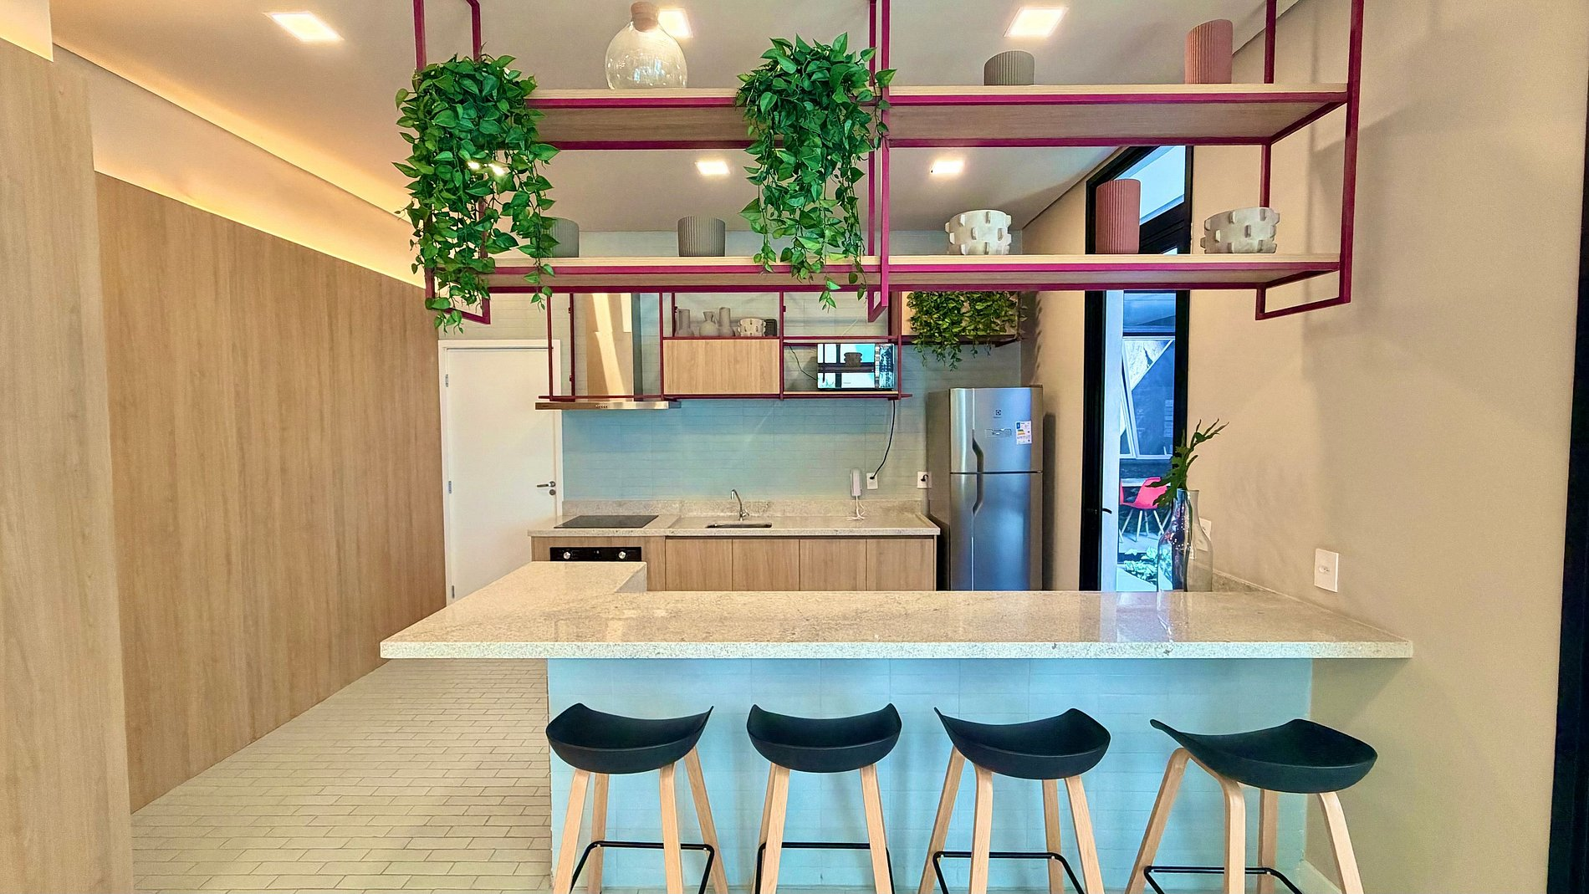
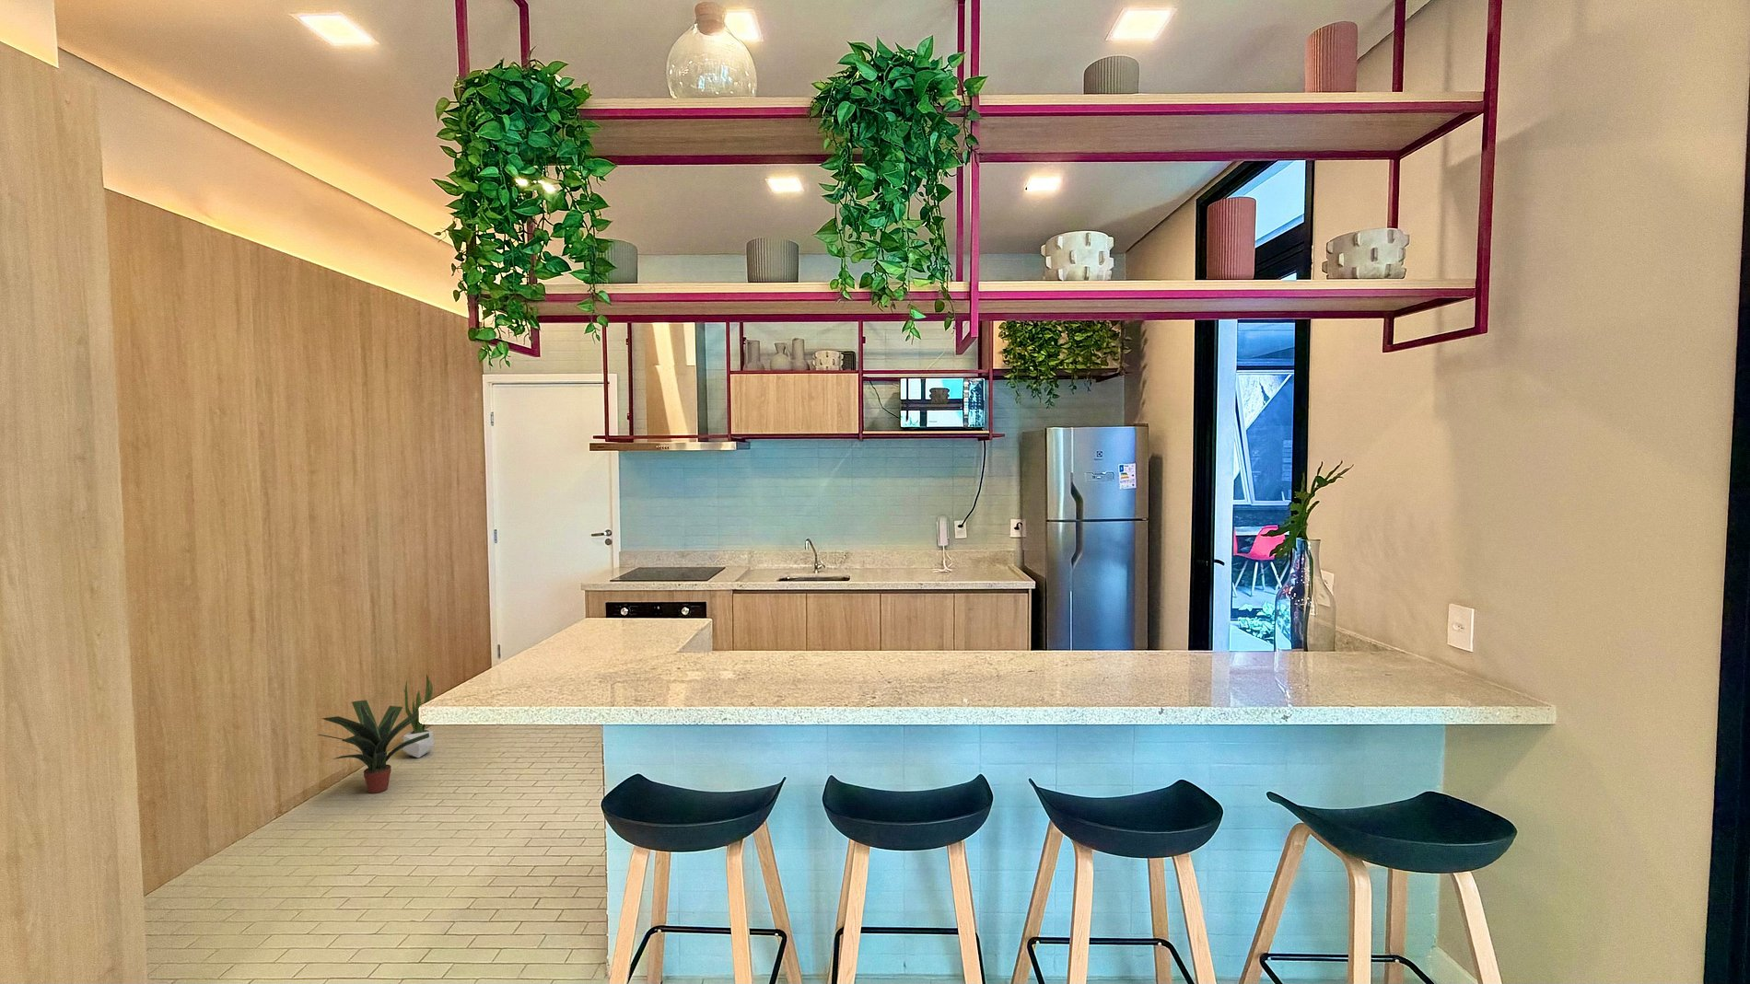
+ potted plant [403,674,435,758]
+ potted plant [317,698,429,794]
